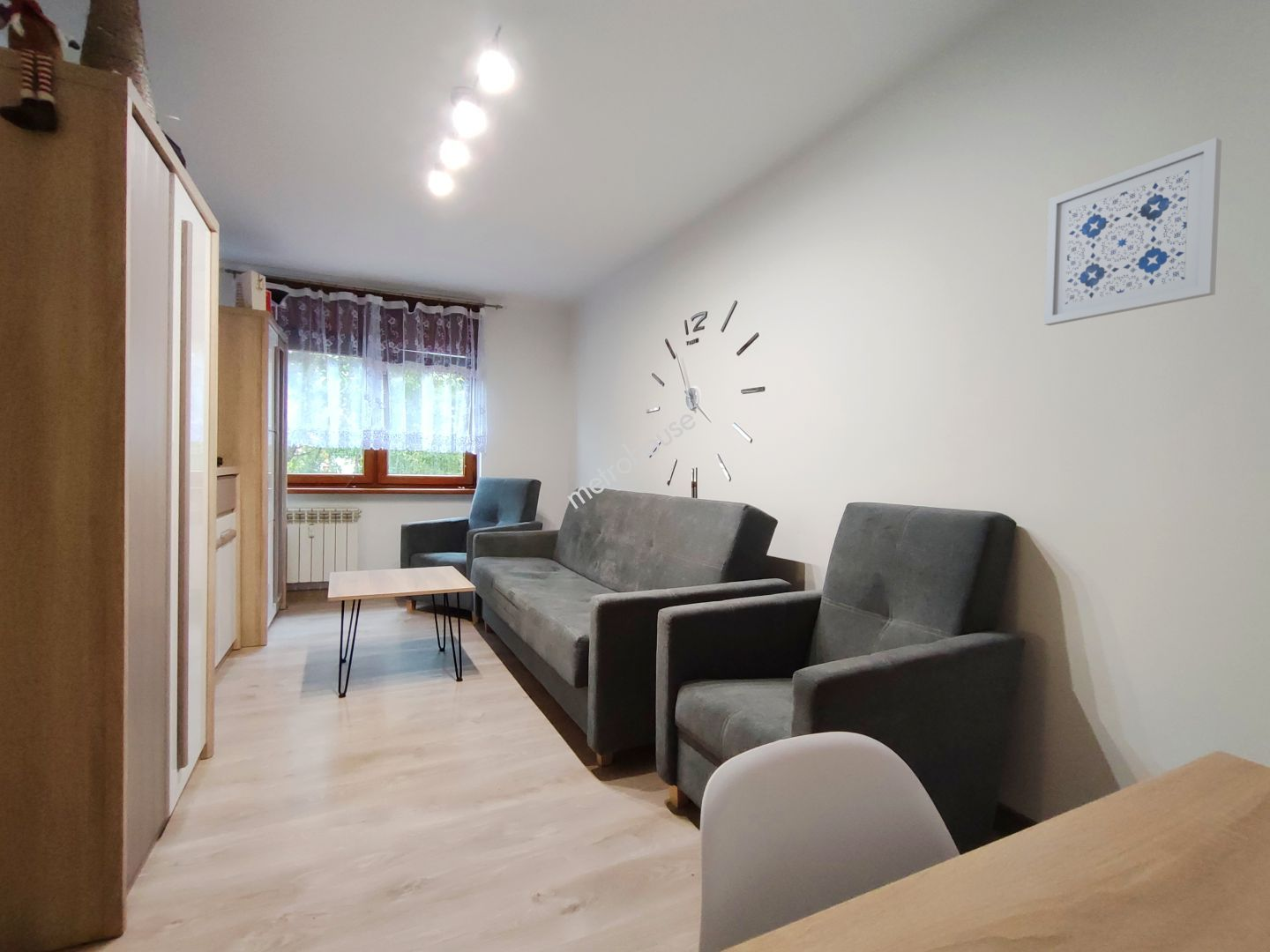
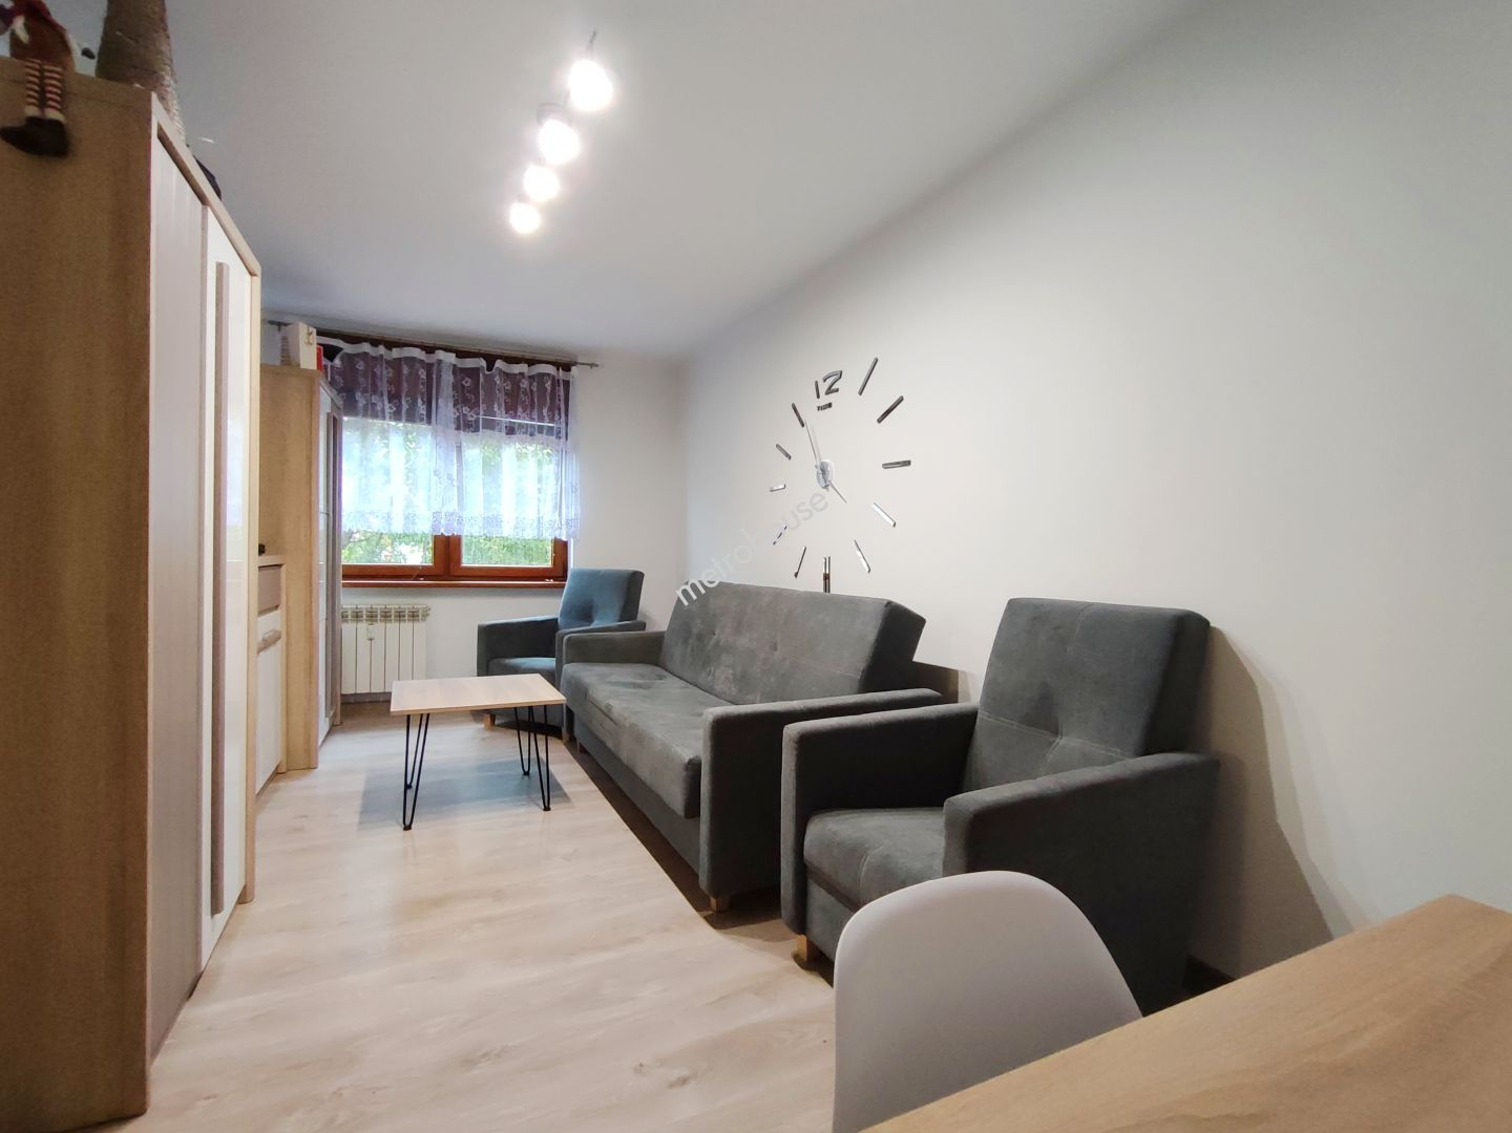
- wall art [1043,137,1222,326]
